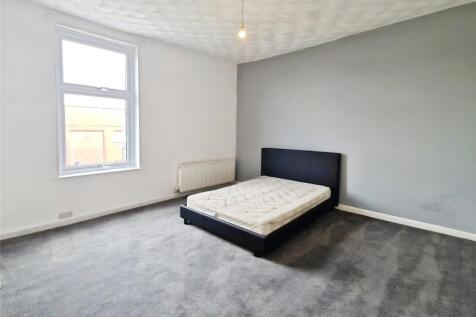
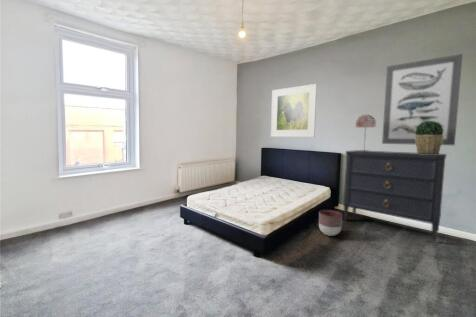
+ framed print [270,83,318,138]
+ planter [318,209,343,237]
+ dresser [342,149,447,242]
+ table lamp [355,114,377,151]
+ potted plant [415,120,444,154]
+ wall art [381,53,464,146]
